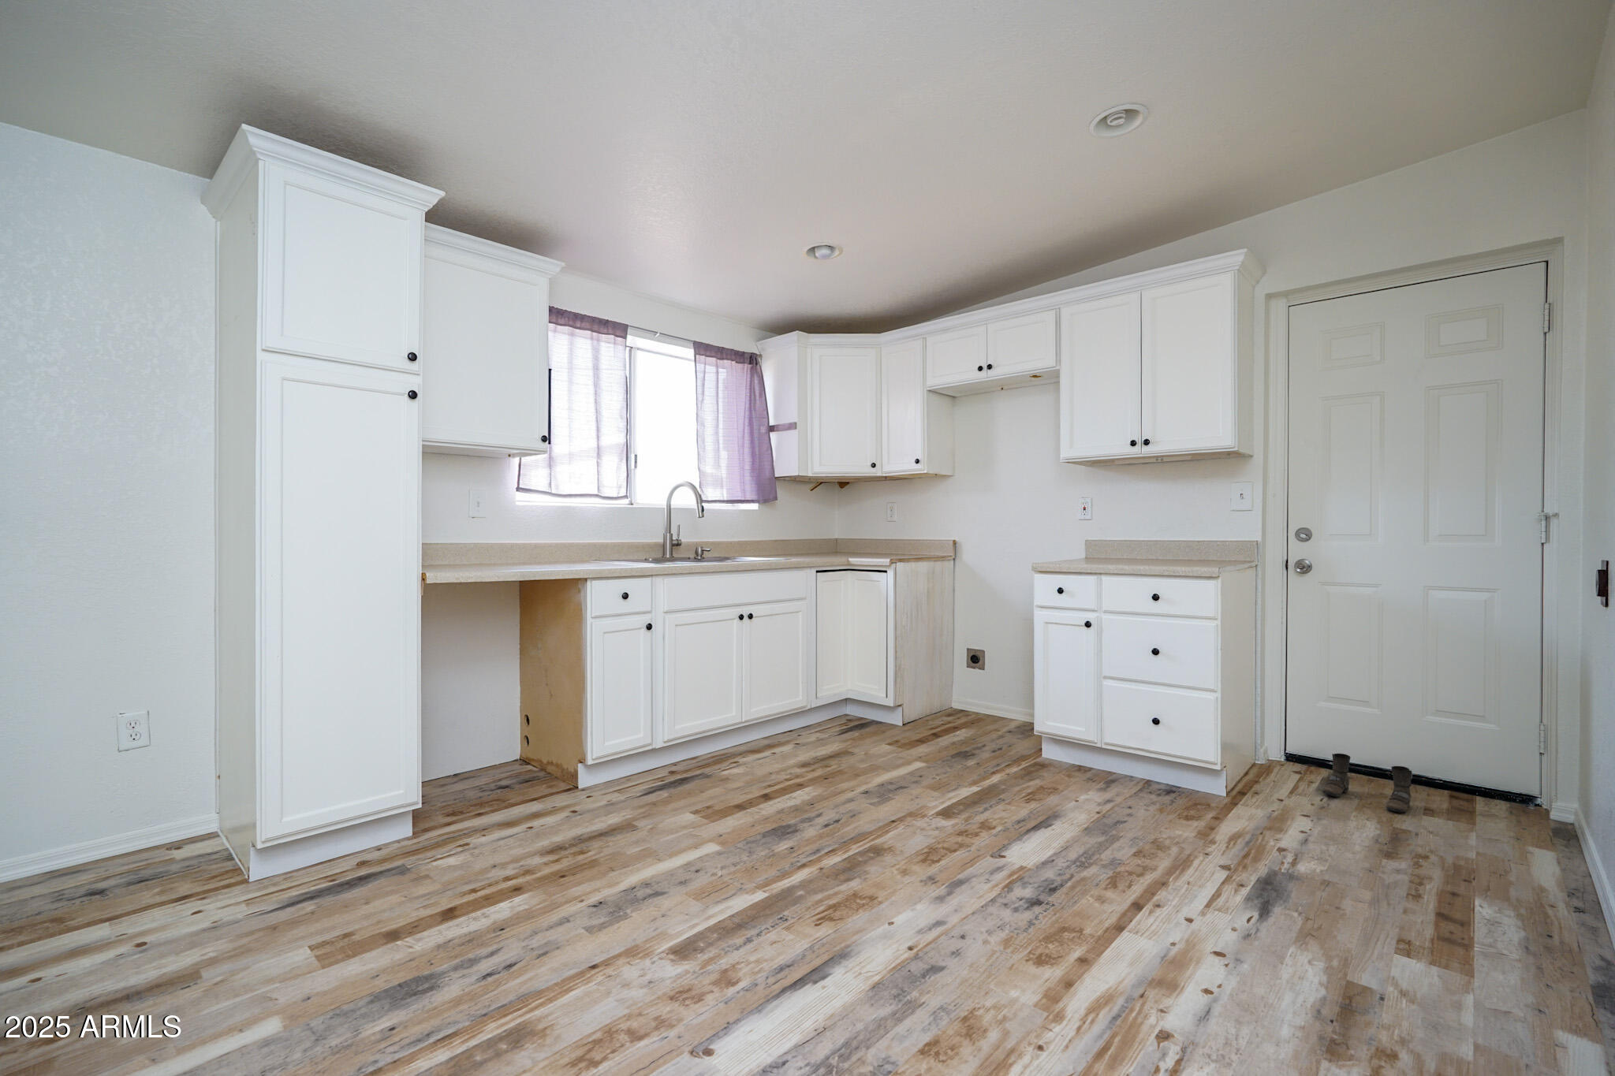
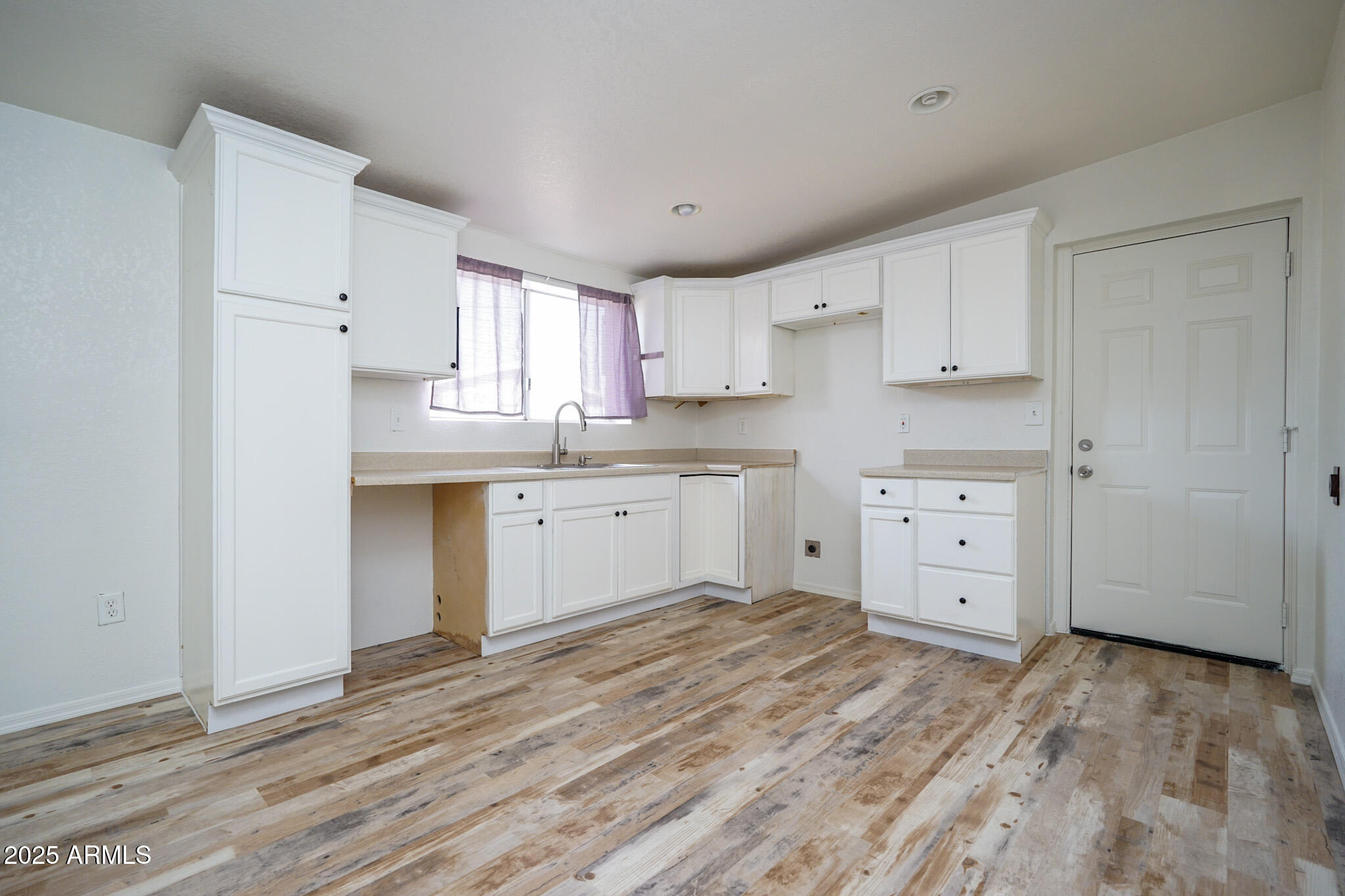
- boots [1322,753,1413,813]
